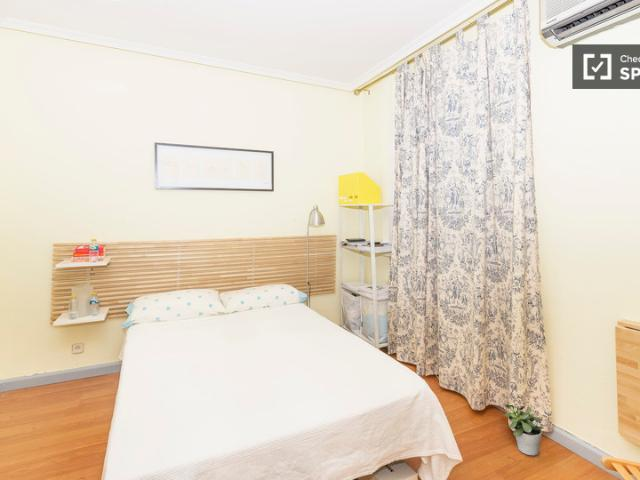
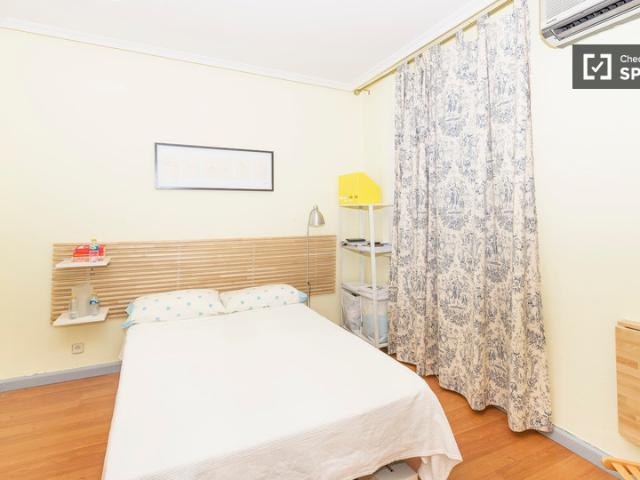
- potted plant [503,401,545,457]
